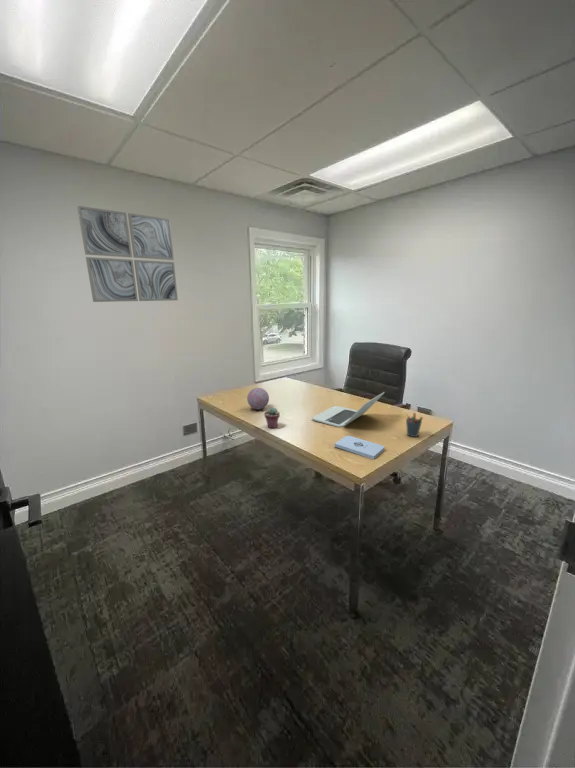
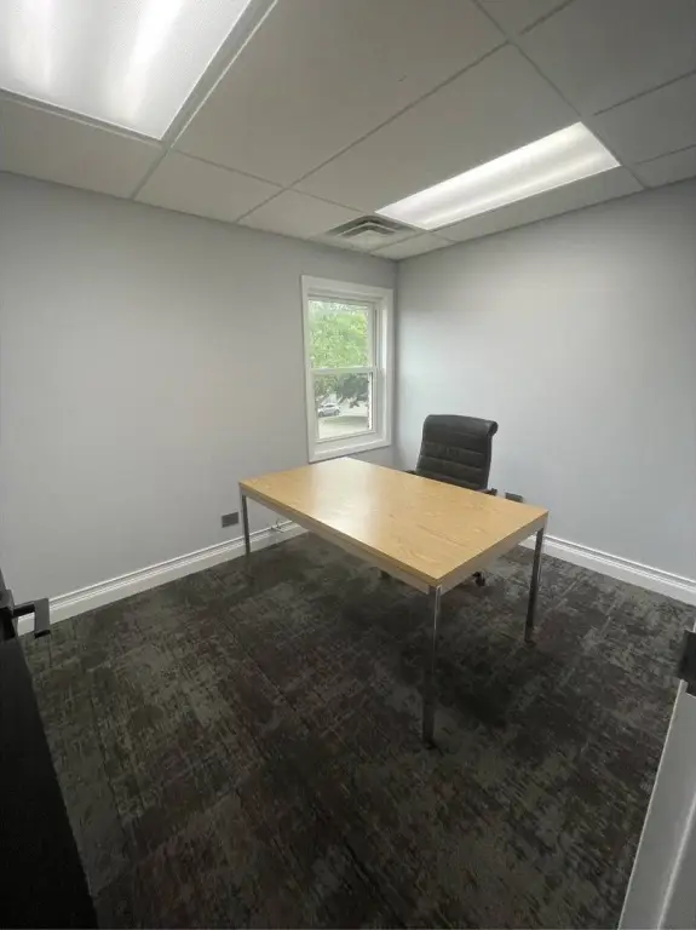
- laptop [312,391,385,428]
- wall art [76,205,179,303]
- pen holder [405,411,424,438]
- potted succulent [263,406,281,429]
- notepad [334,435,385,460]
- decorative orb [246,387,270,410]
